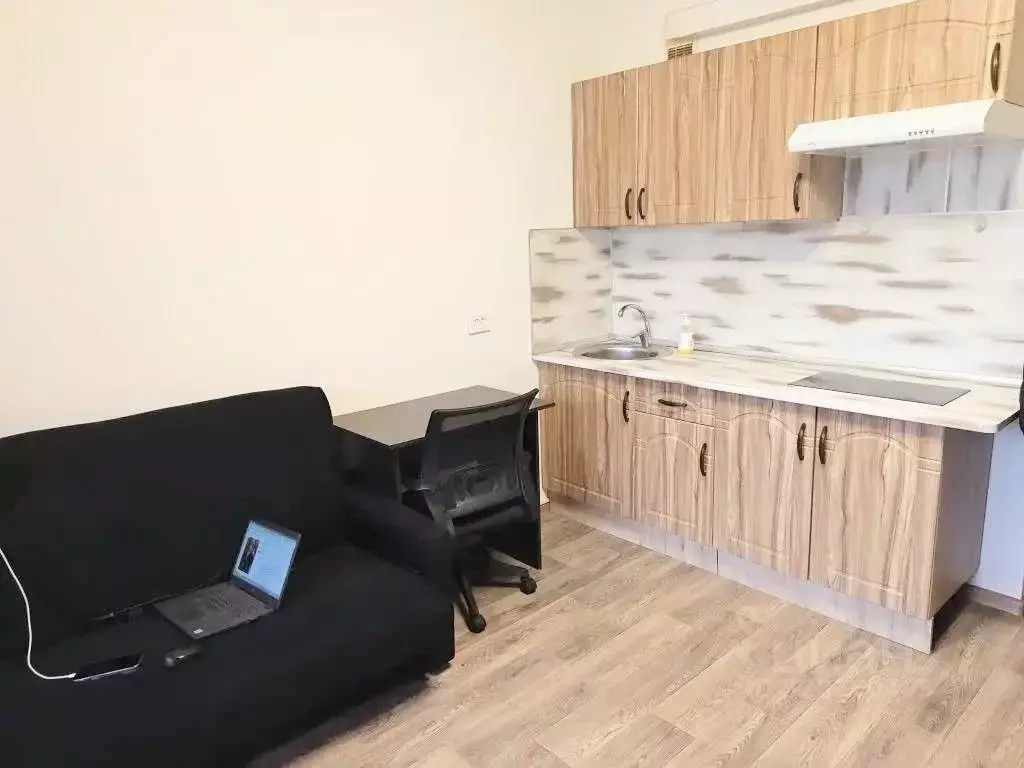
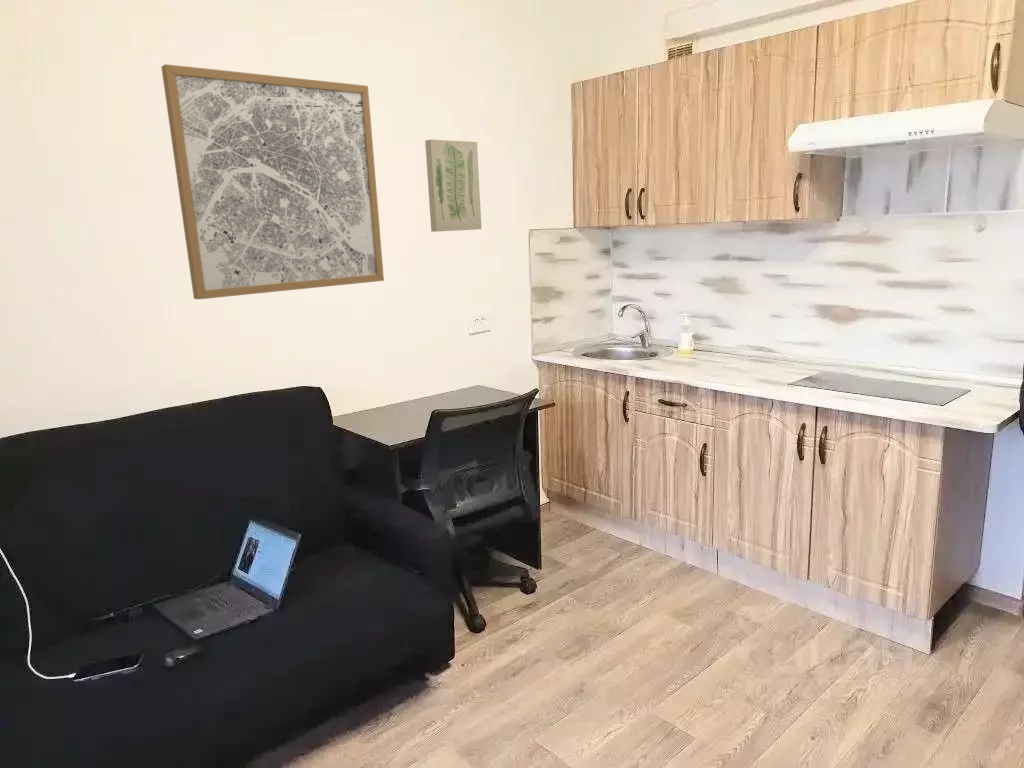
+ wall art [160,63,385,300]
+ wall art [424,138,482,233]
